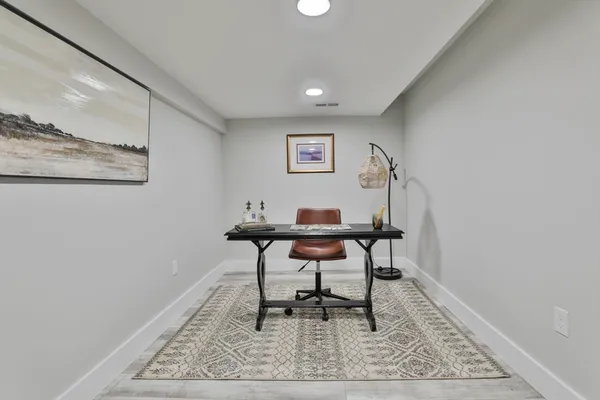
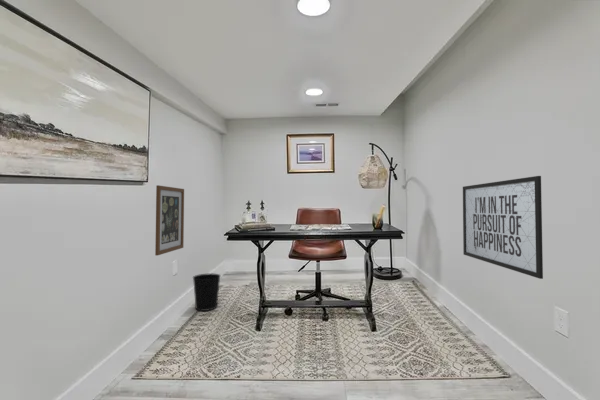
+ mirror [462,175,544,280]
+ wastebasket [192,272,222,312]
+ wall art [154,184,185,257]
